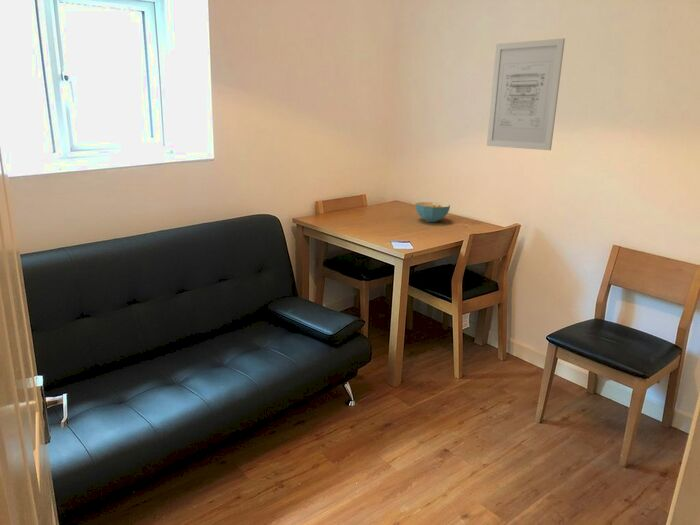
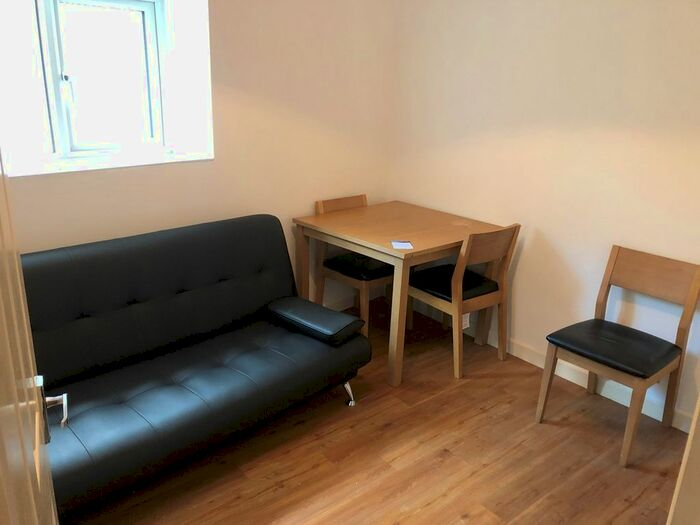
- cereal bowl [415,201,451,223]
- wall art [486,37,566,151]
